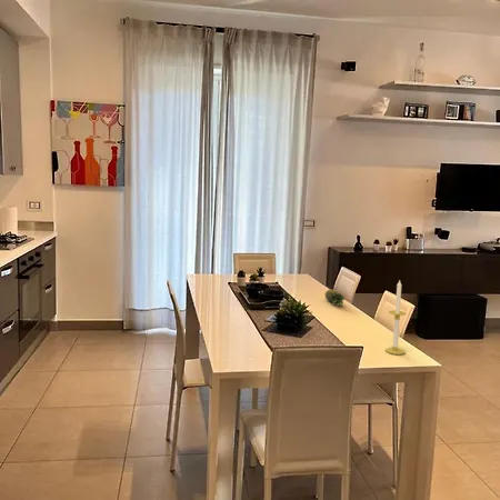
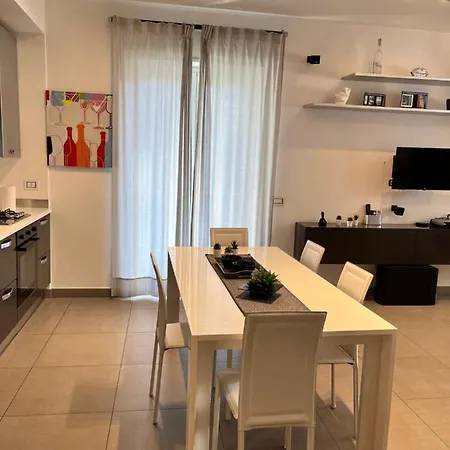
- candle [384,280,408,356]
- fruit [324,288,347,308]
